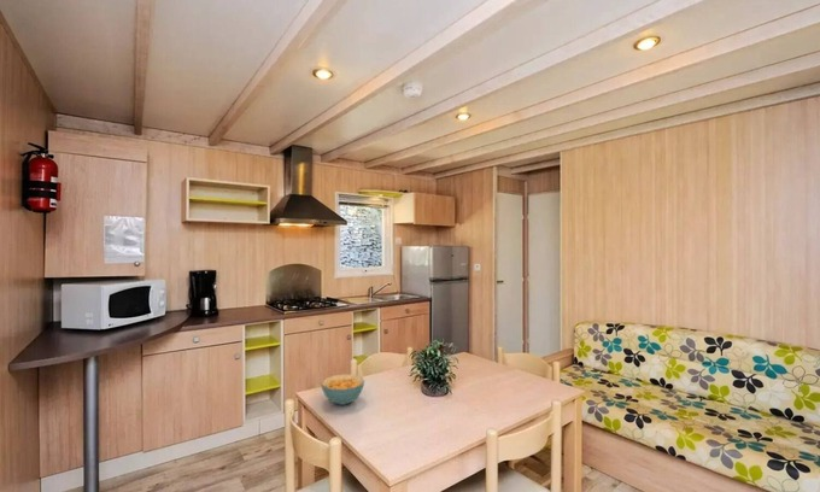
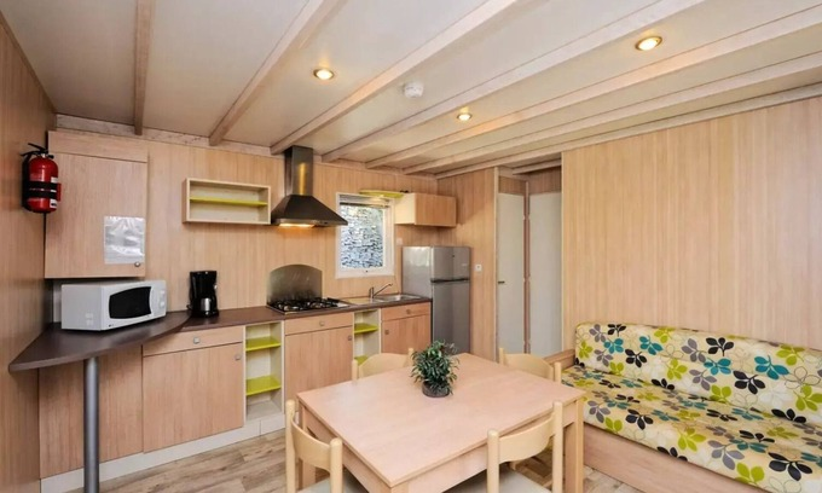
- cereal bowl [321,373,365,406]
